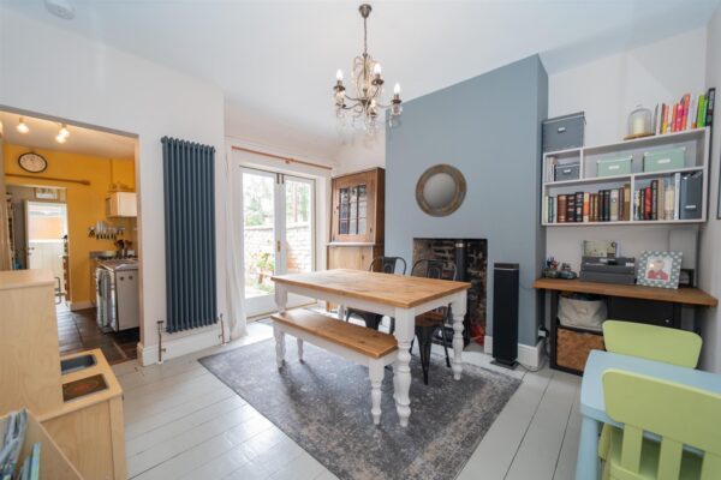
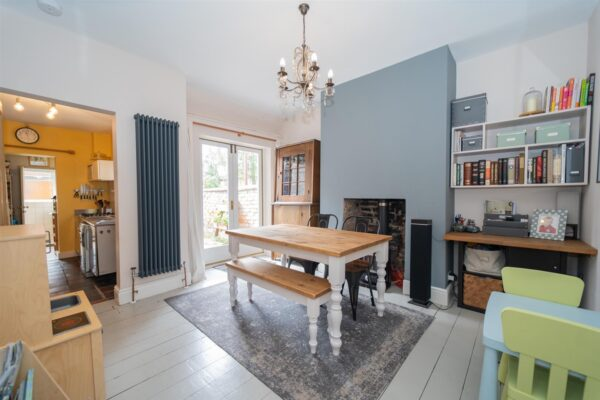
- home mirror [413,163,467,218]
